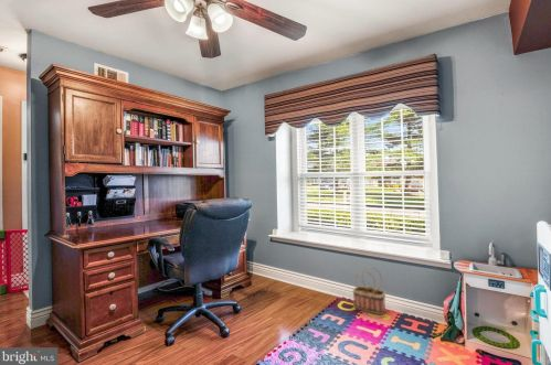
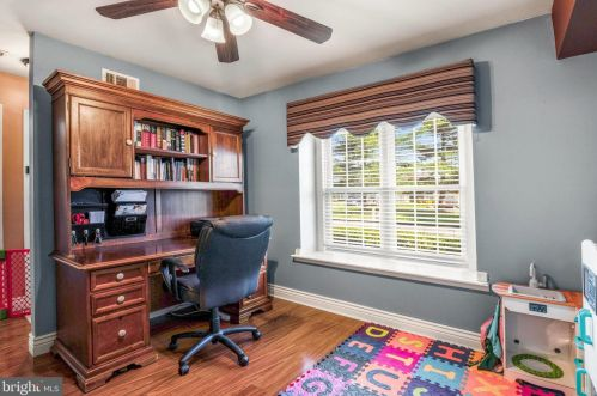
- basket [351,266,386,315]
